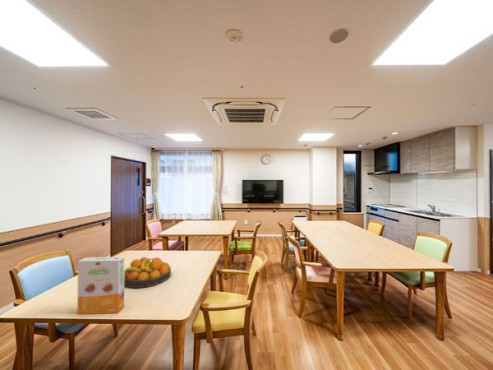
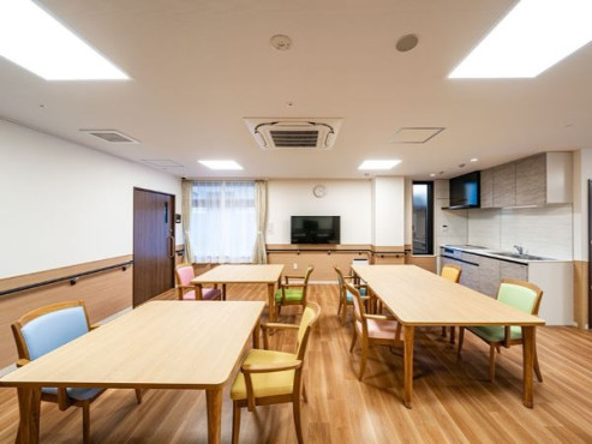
- fruit bowl [124,256,172,289]
- cereal box [77,256,125,315]
